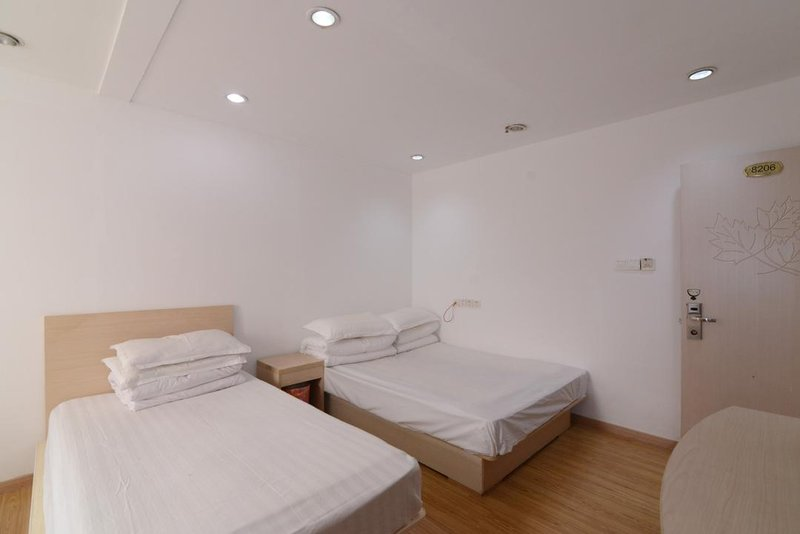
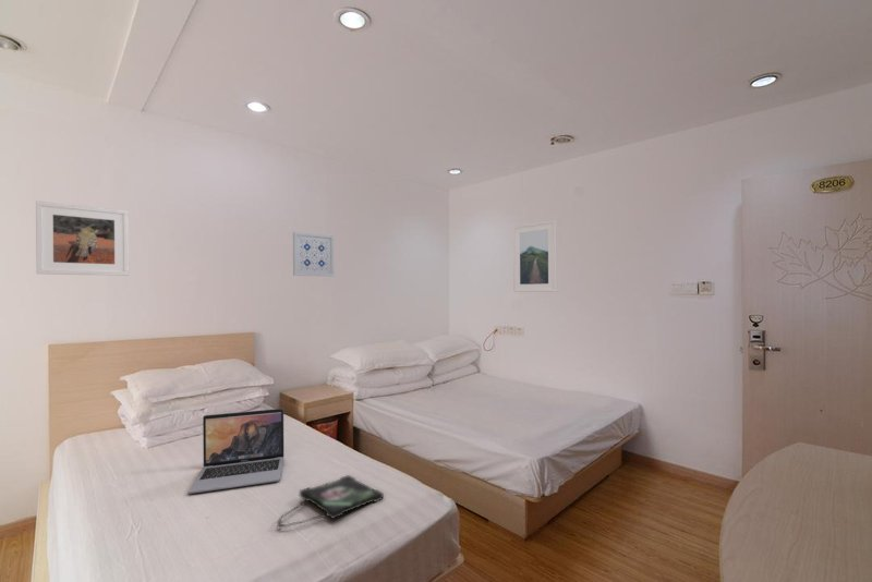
+ photo frame [276,474,385,531]
+ laptop [186,408,284,495]
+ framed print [35,199,130,277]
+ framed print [512,219,558,293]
+ wall art [292,231,335,278]
